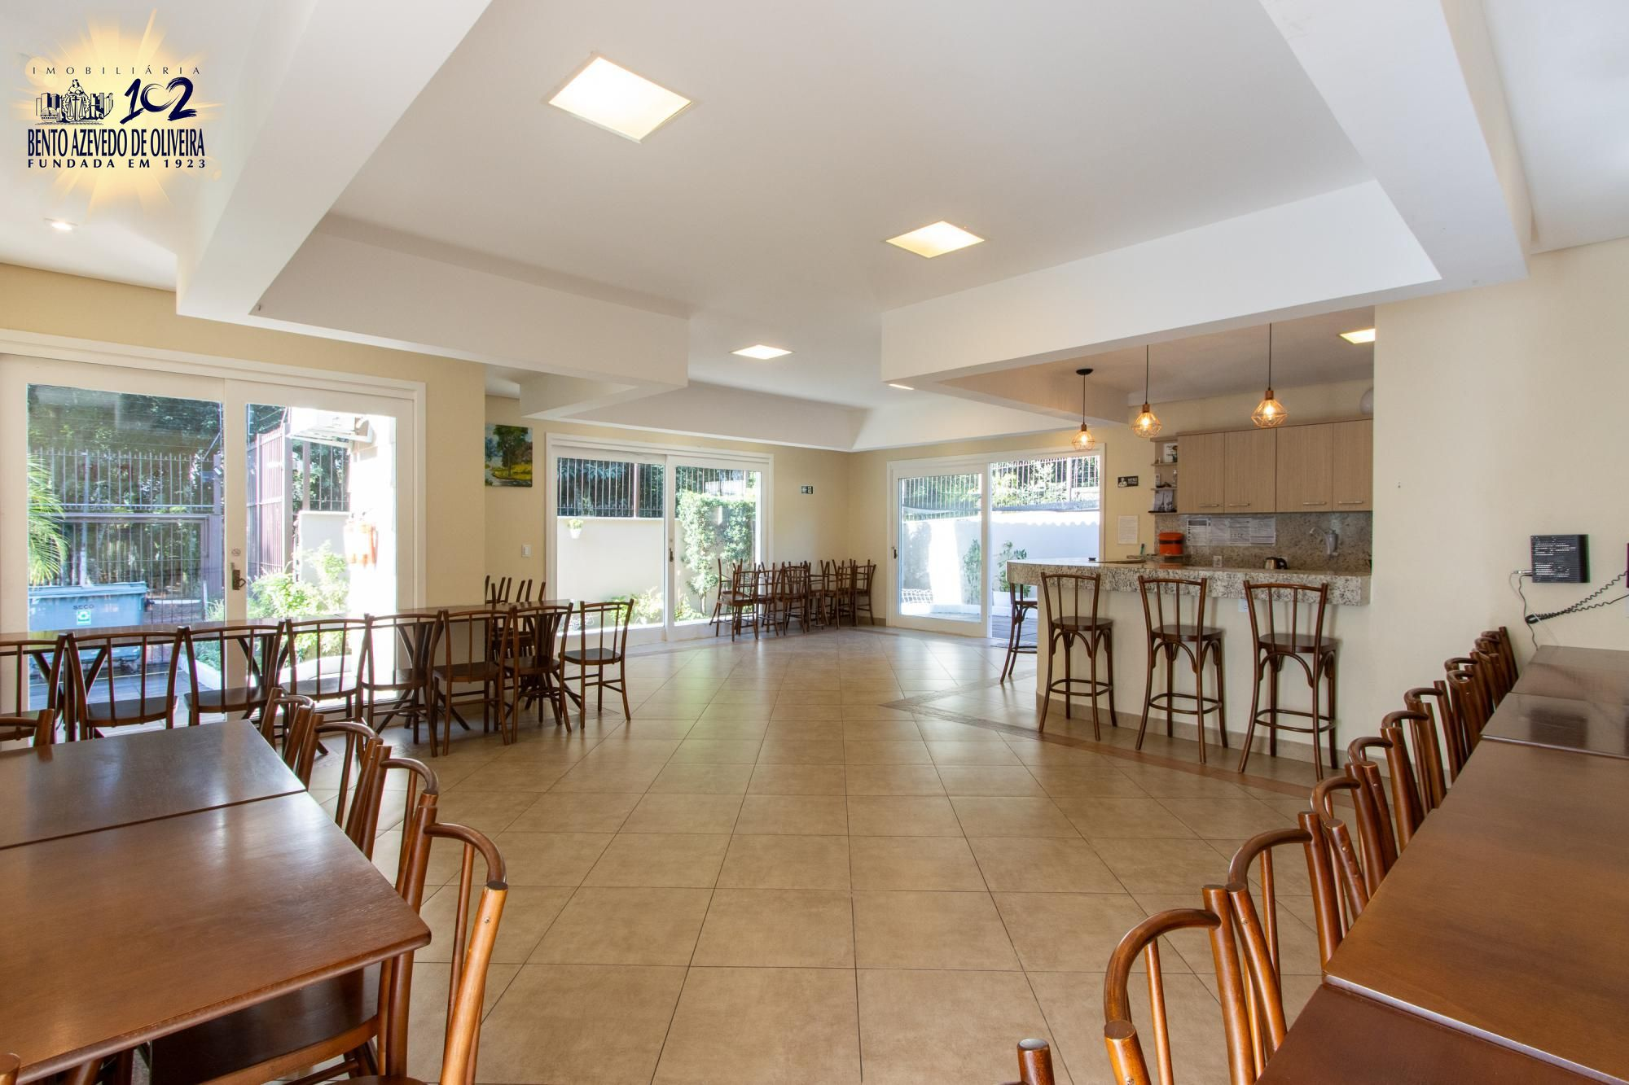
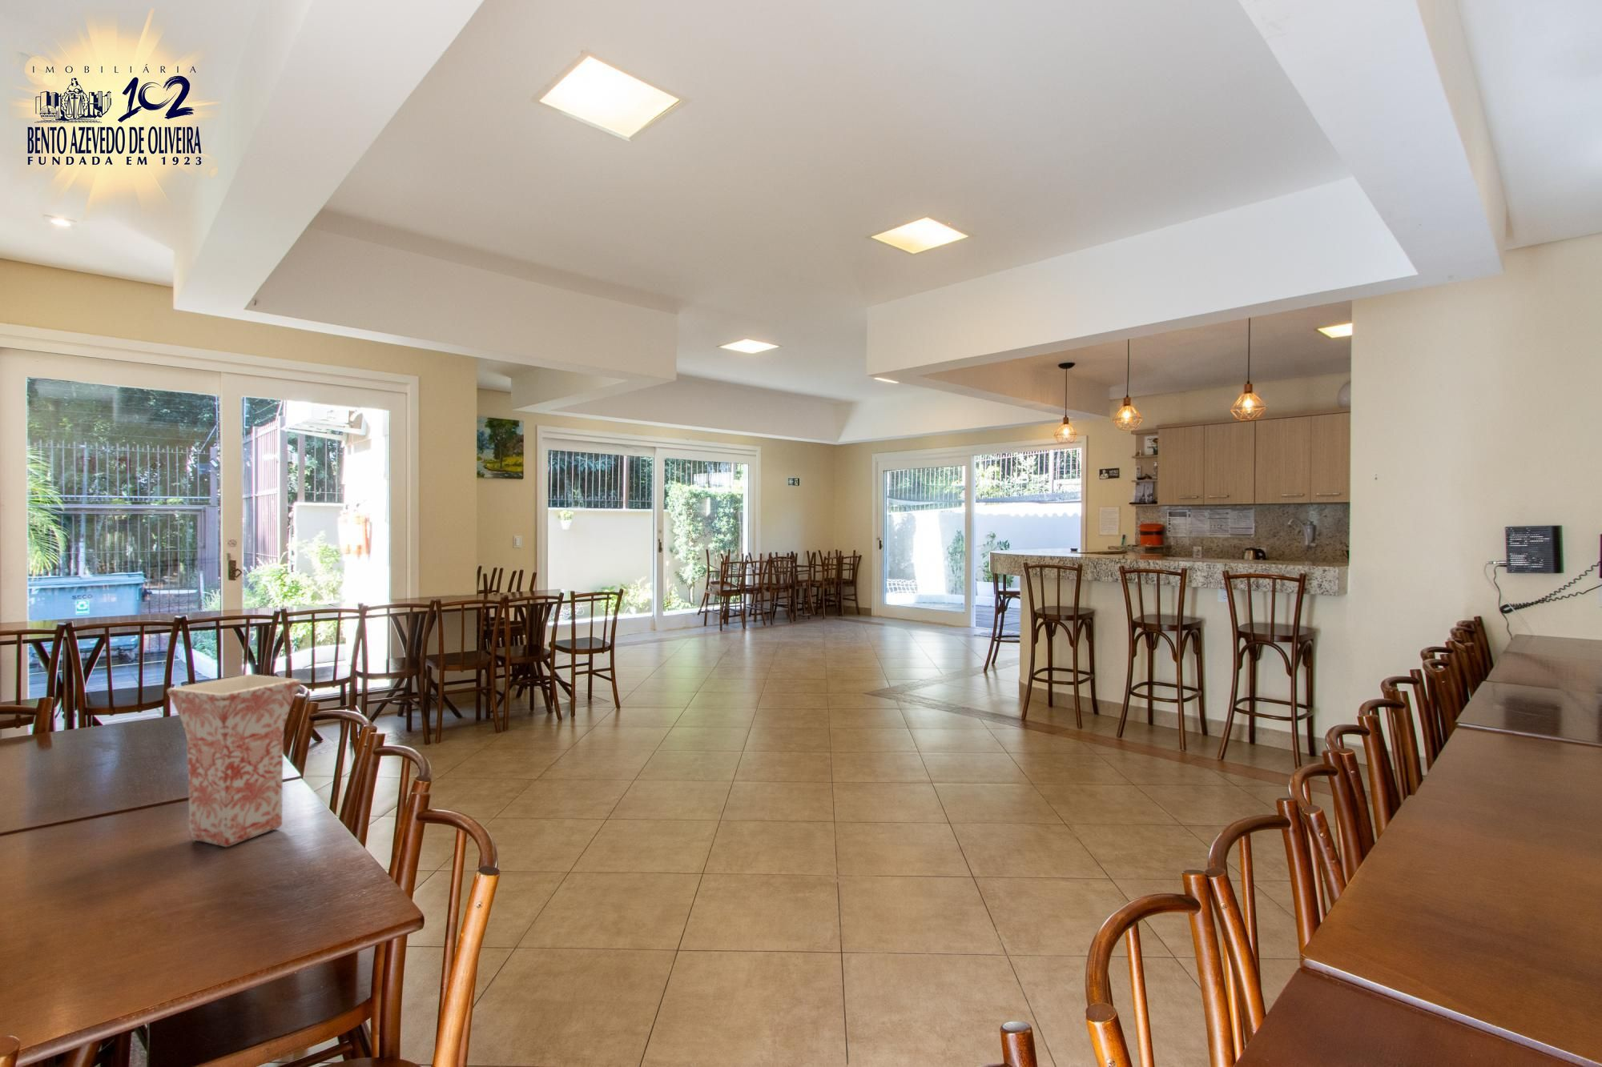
+ vase [166,673,303,848]
